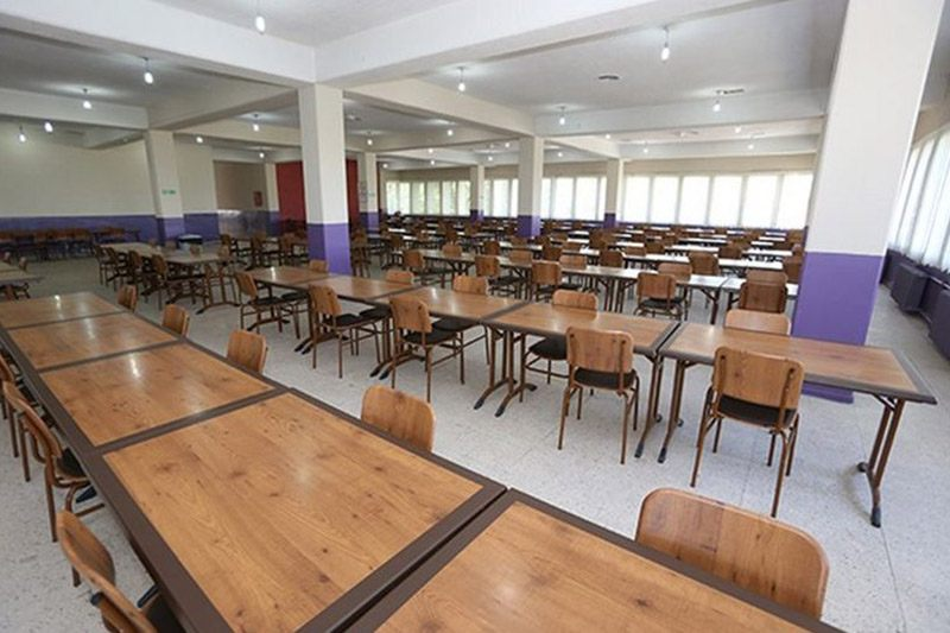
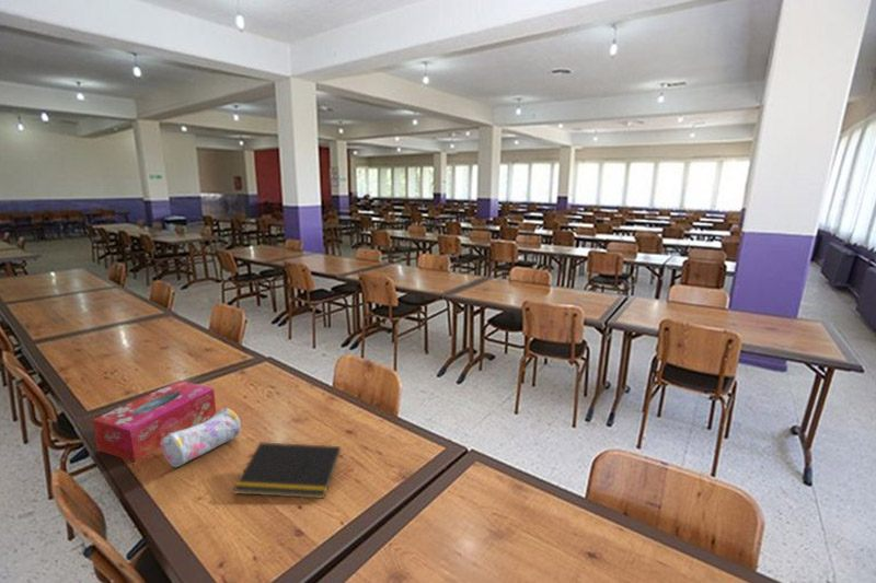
+ notepad [232,441,342,499]
+ tissue box [92,380,217,463]
+ pencil case [161,407,242,468]
